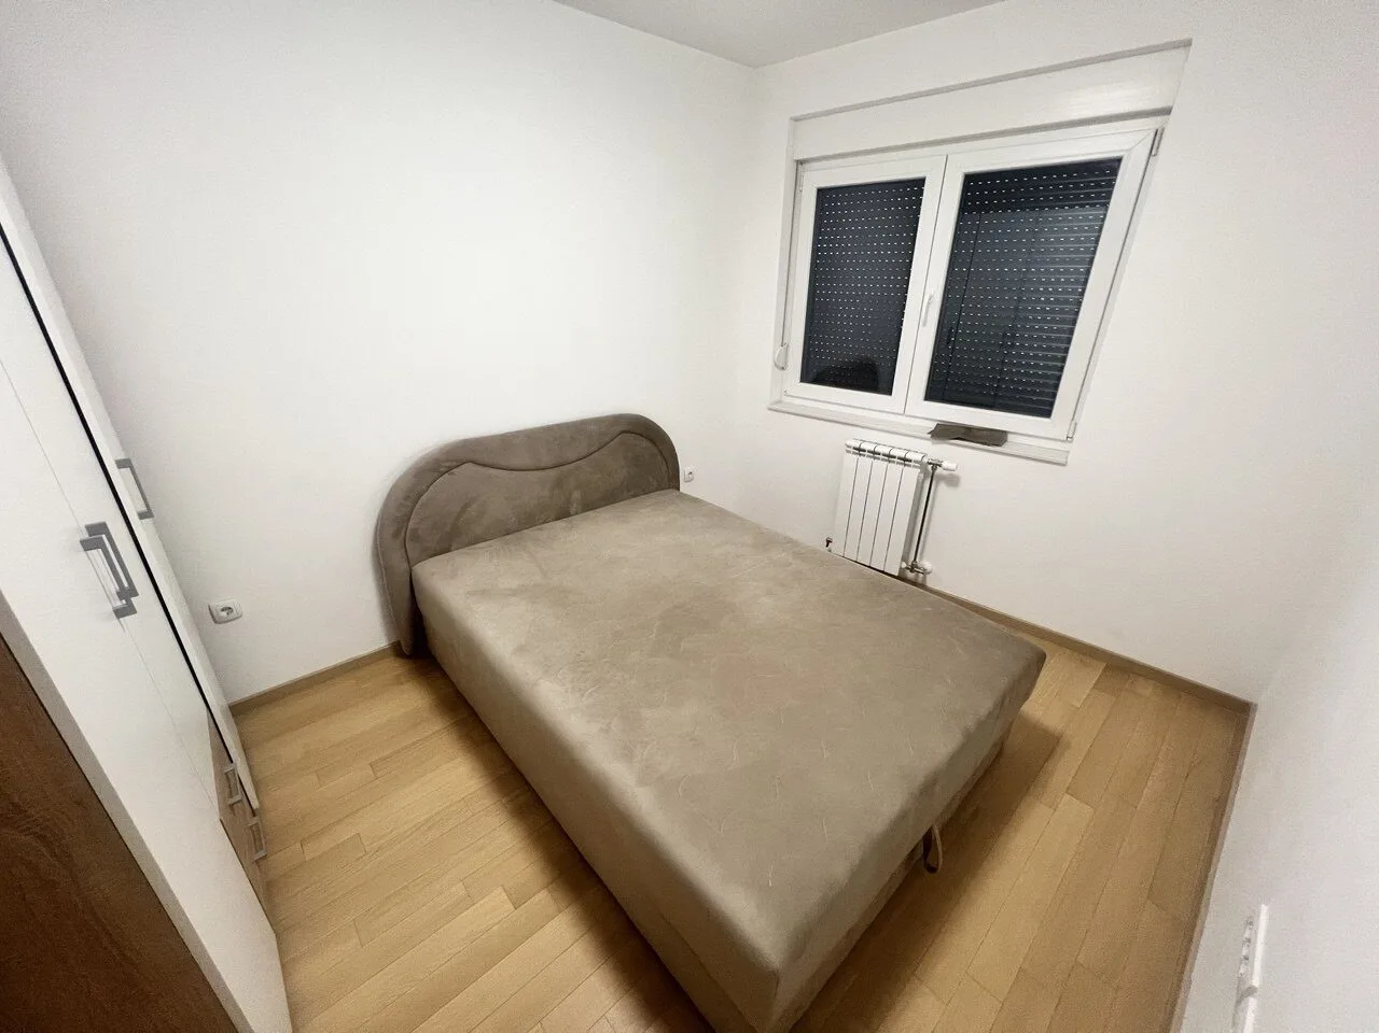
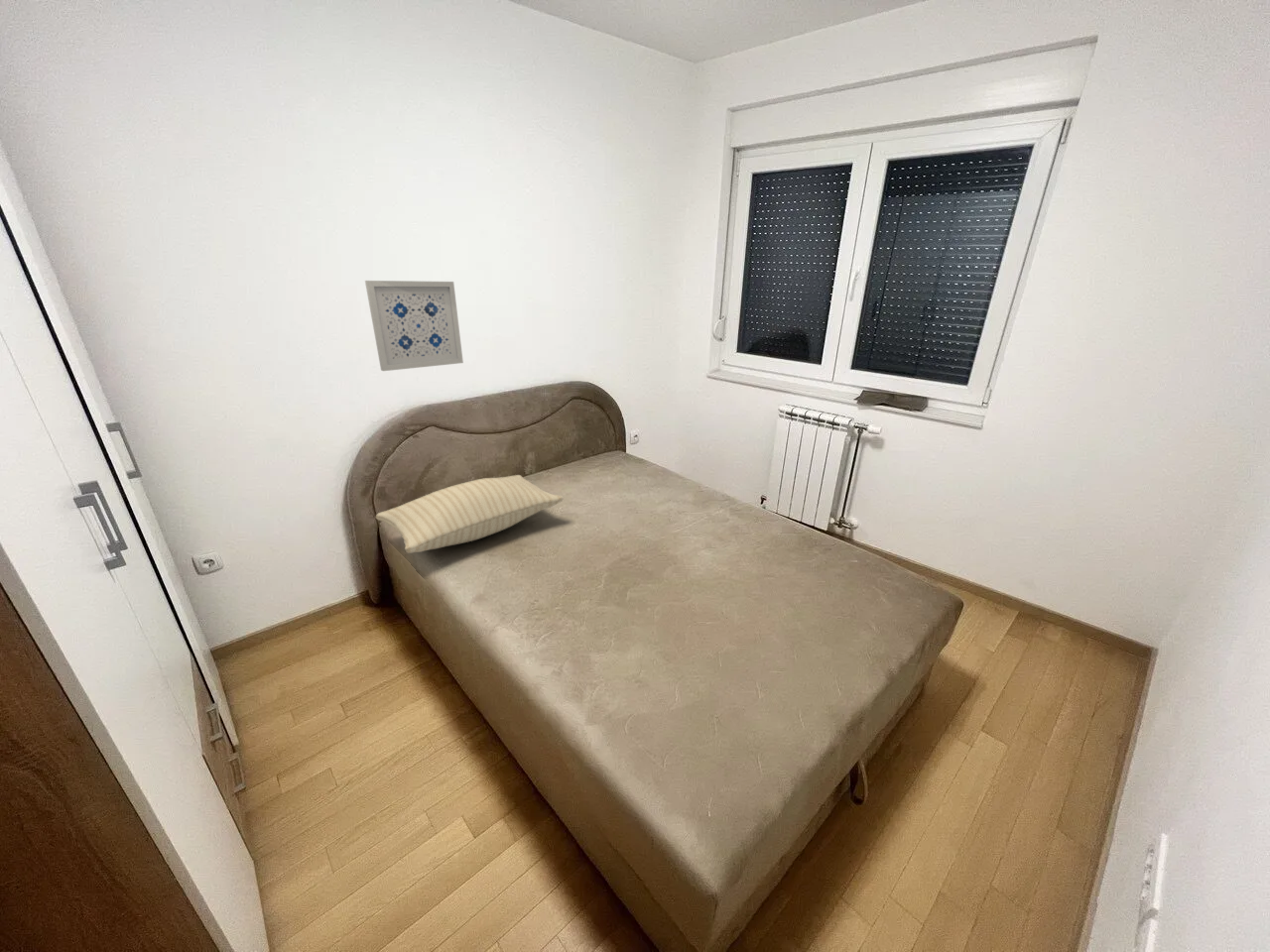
+ wall art [364,280,464,372]
+ pillow [375,474,565,554]
